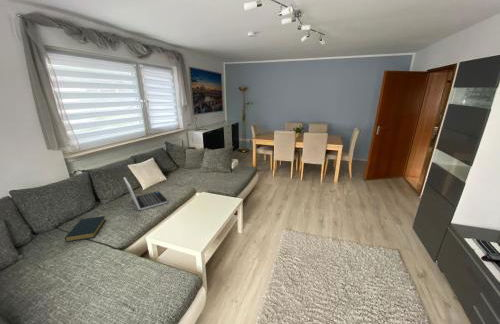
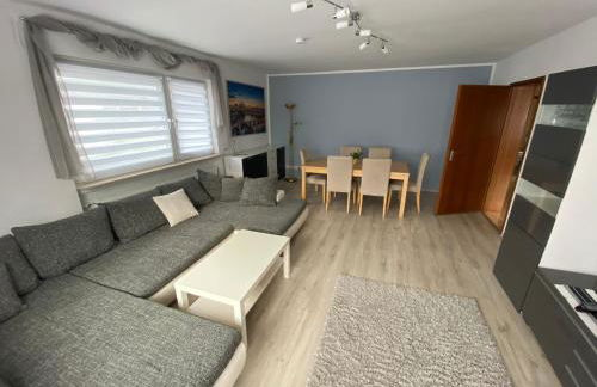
- hardback book [64,215,107,243]
- laptop [123,176,168,211]
